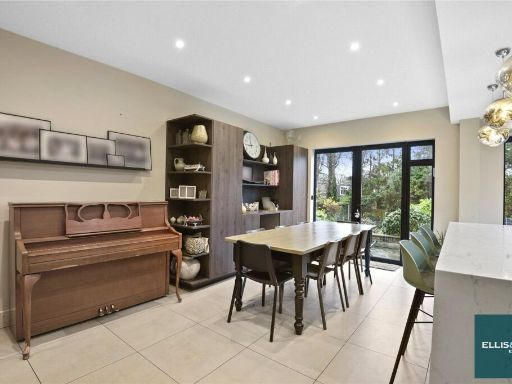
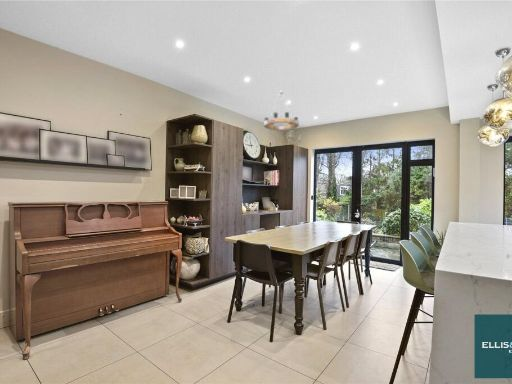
+ chandelier [263,80,300,131]
